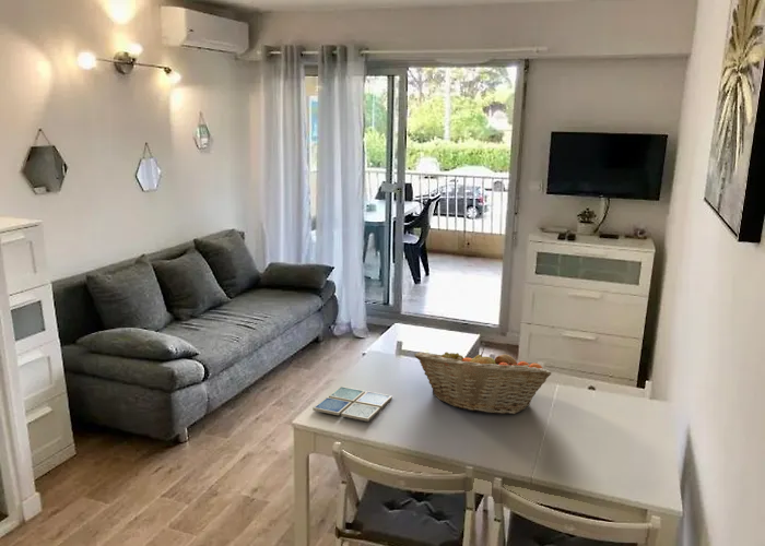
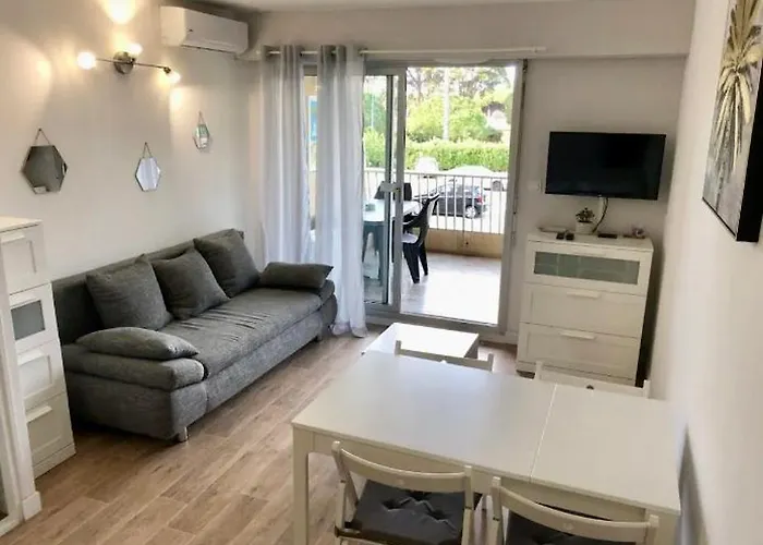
- fruit basket [413,347,552,415]
- drink coaster [311,385,393,423]
